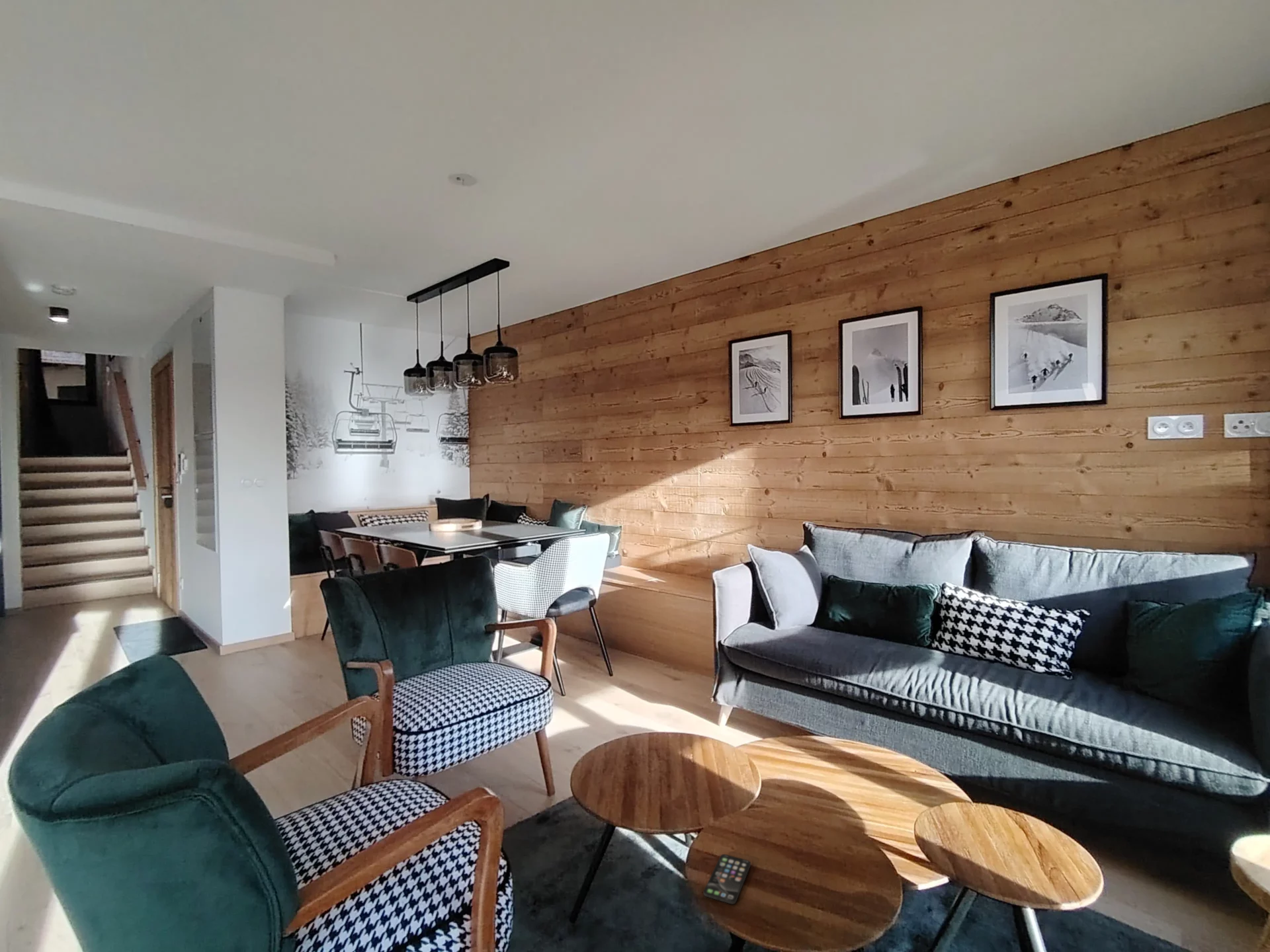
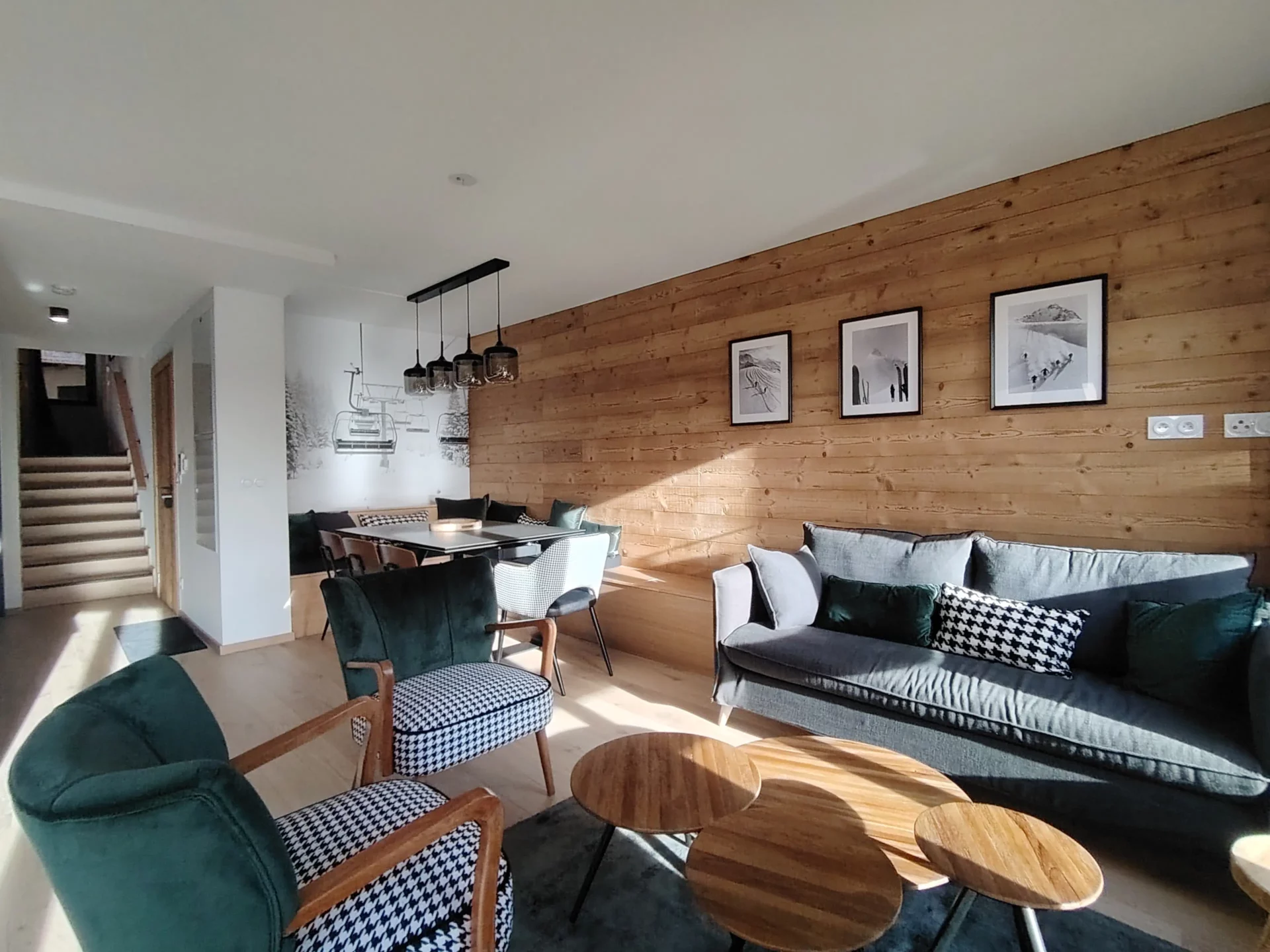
- smartphone [703,853,751,904]
